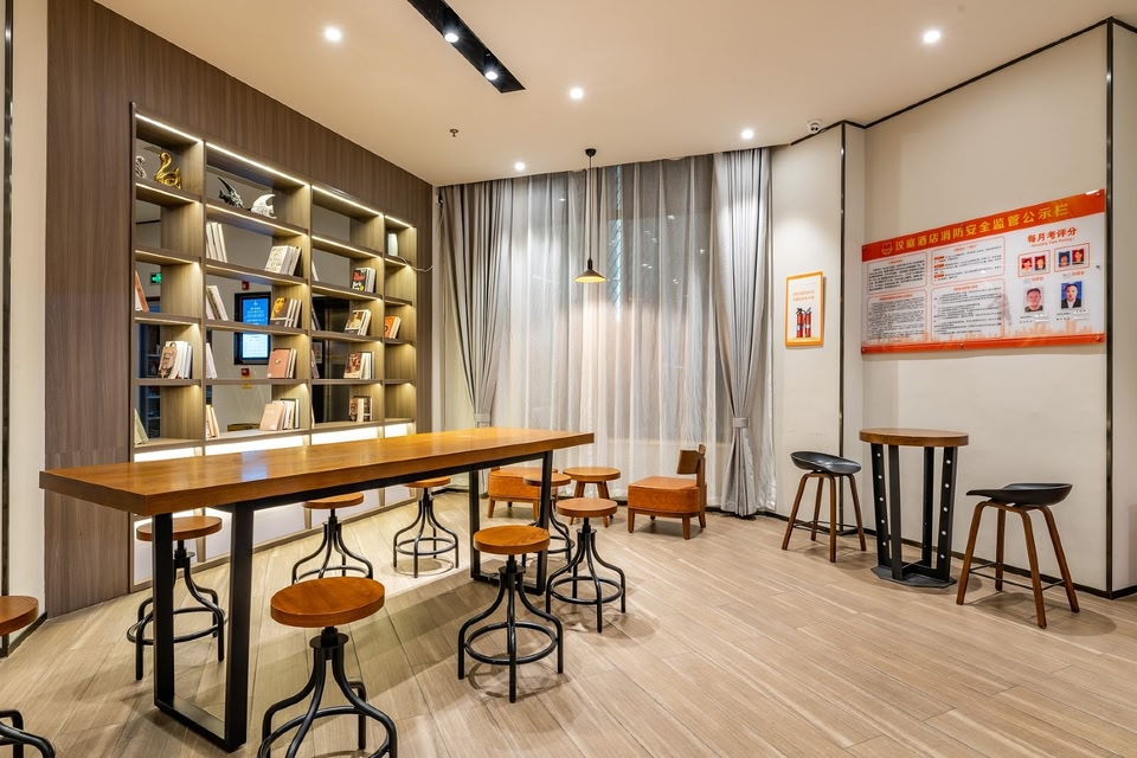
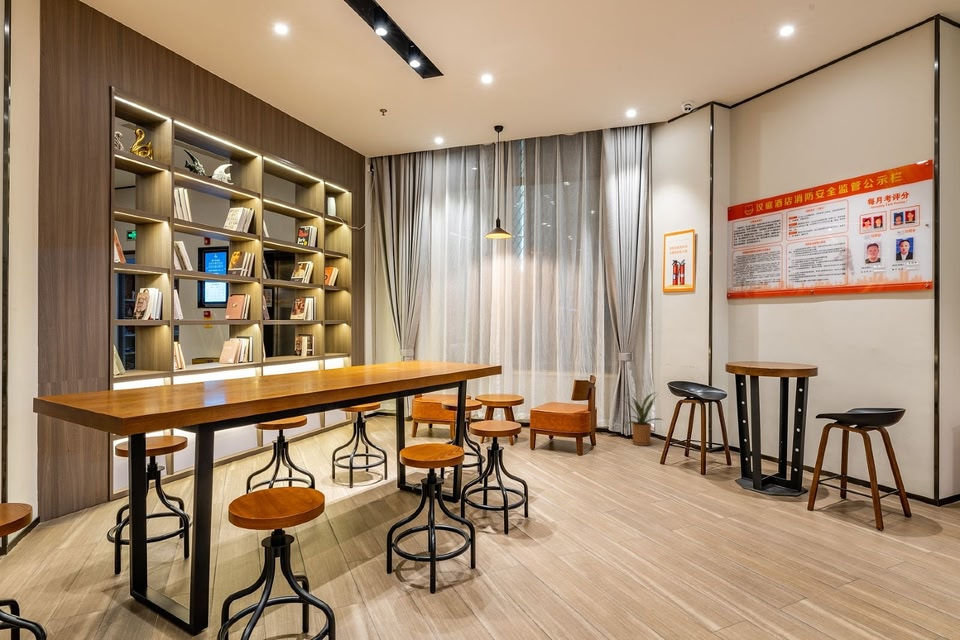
+ house plant [617,391,664,447]
